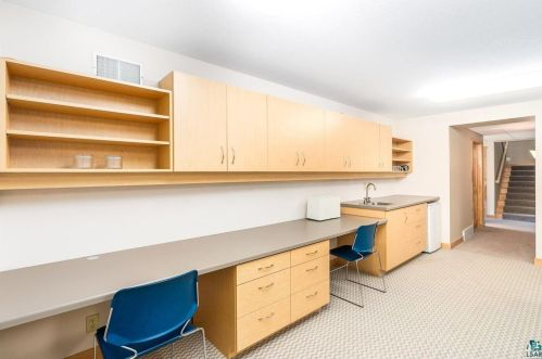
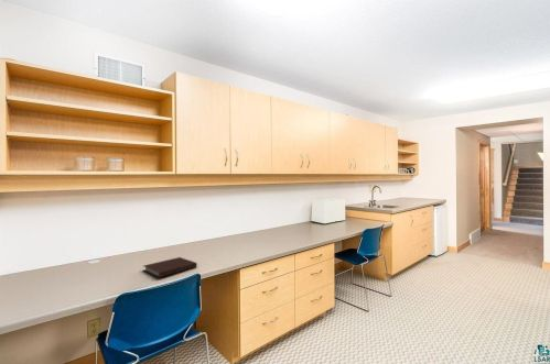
+ notebook [142,256,198,278]
